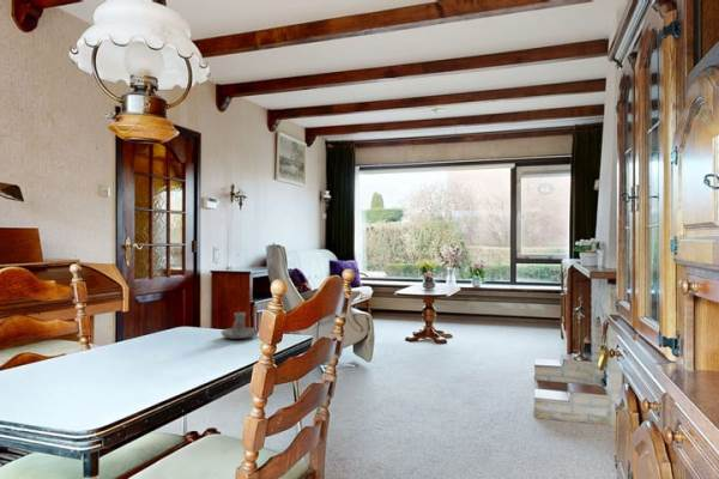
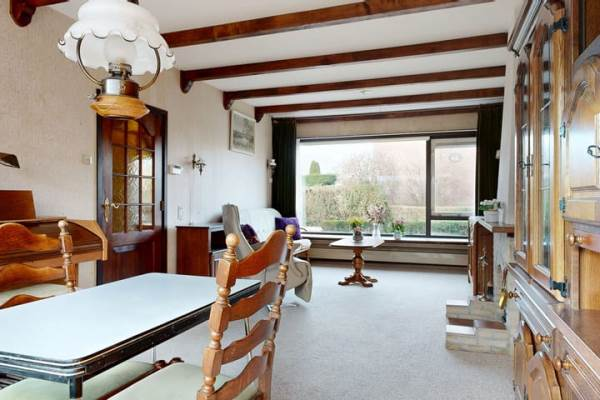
- candle holder [219,311,260,340]
